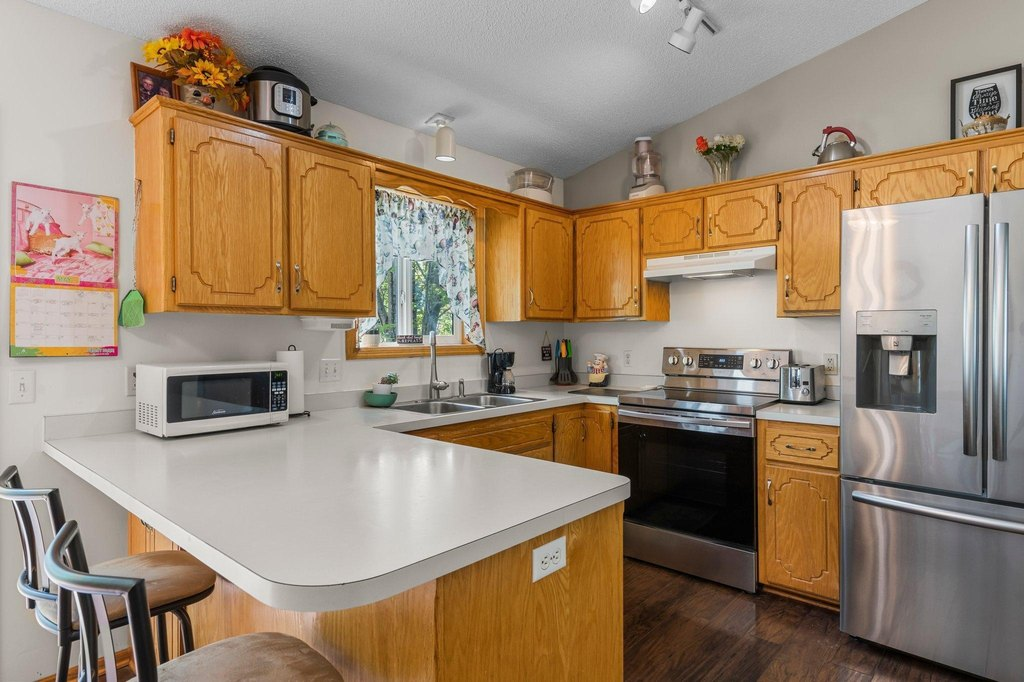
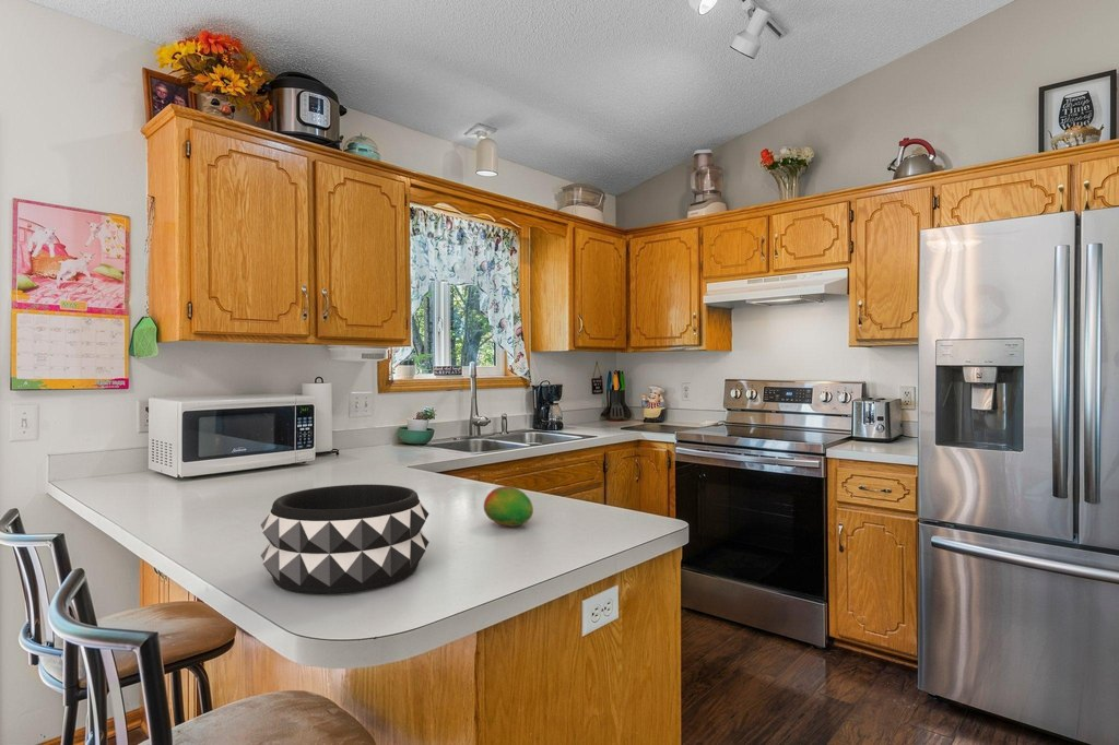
+ fruit [483,485,534,528]
+ decorative bowl [260,483,431,595]
